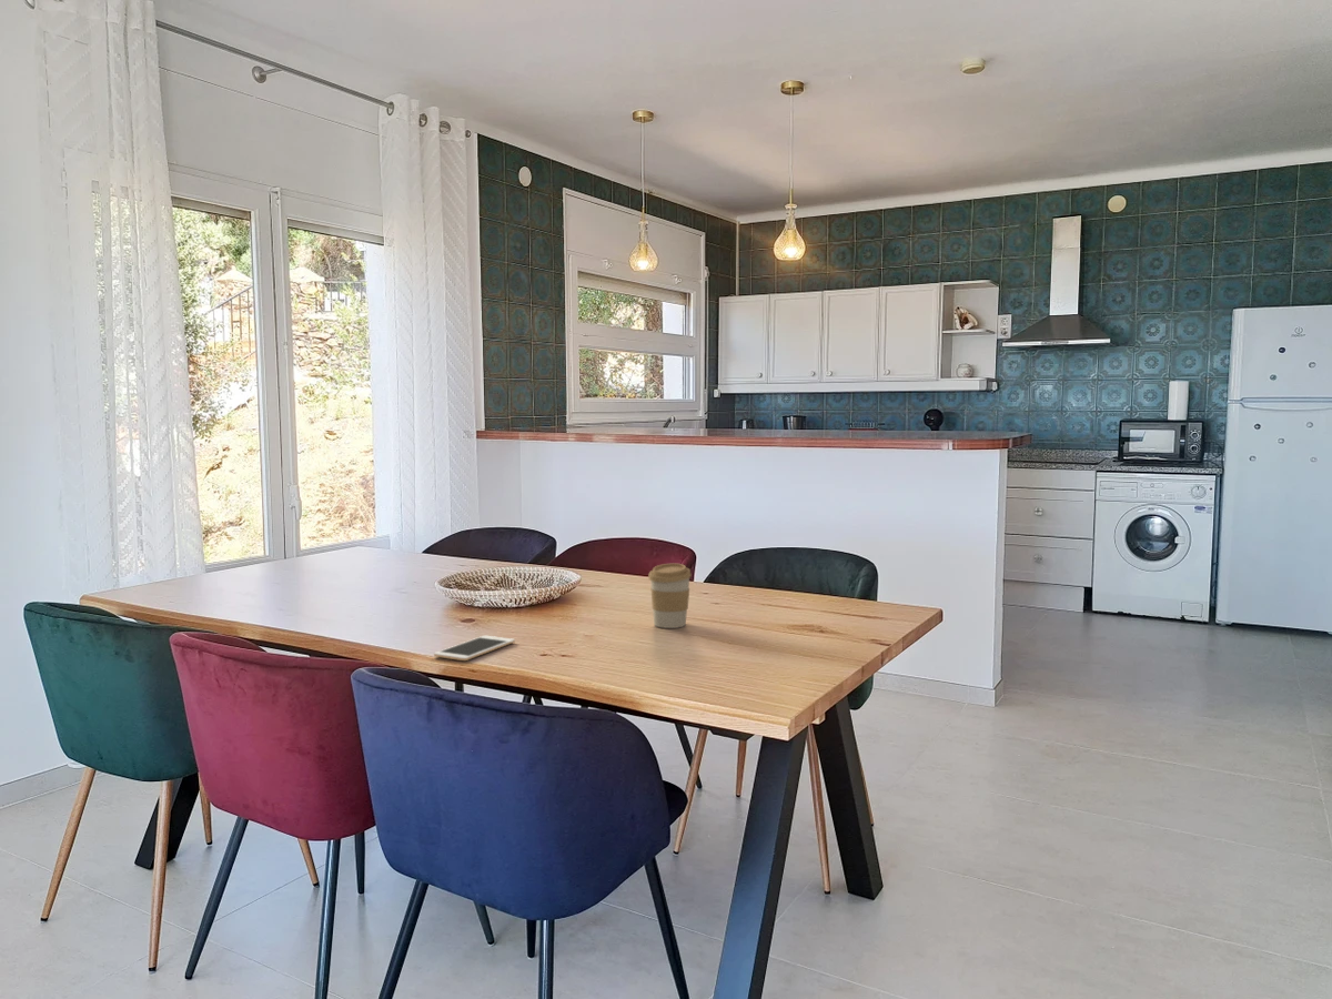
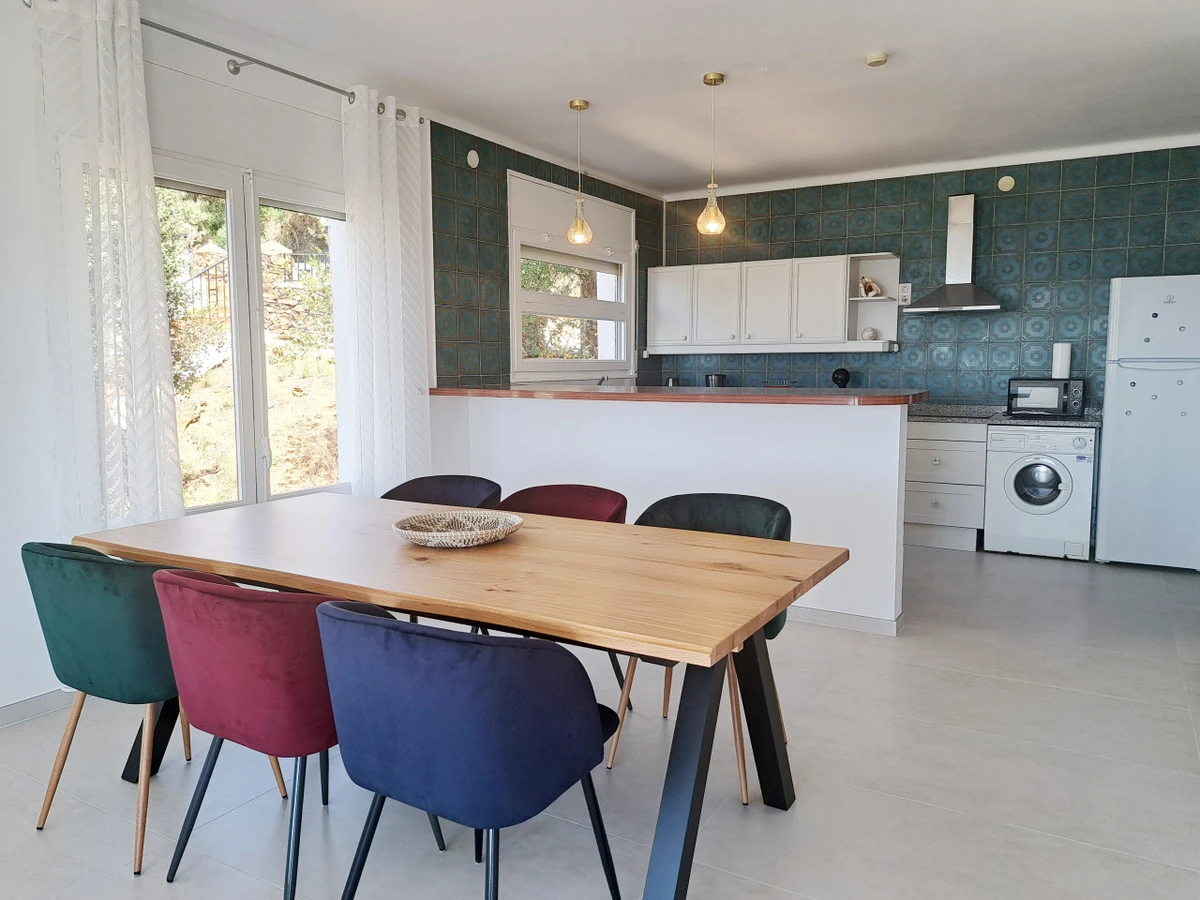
- cell phone [433,635,516,662]
- coffee cup [647,563,693,629]
